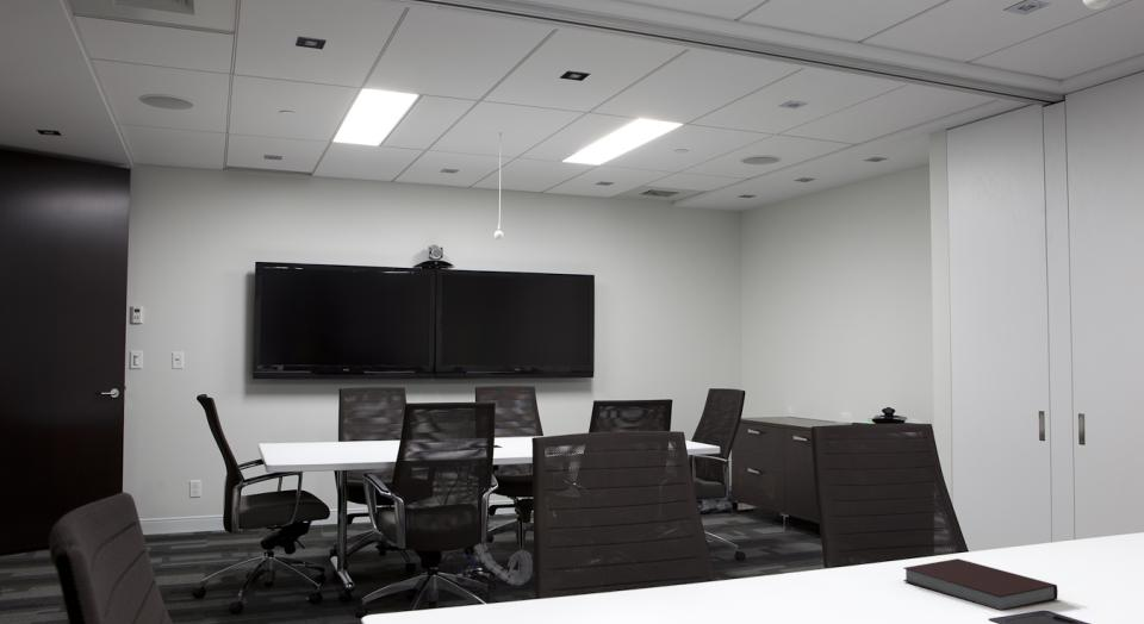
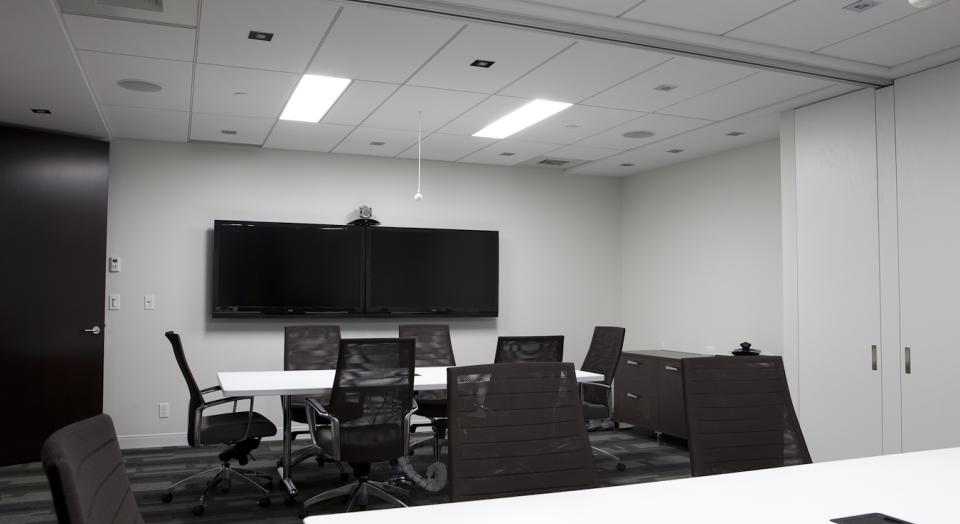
- notebook [902,557,1058,612]
